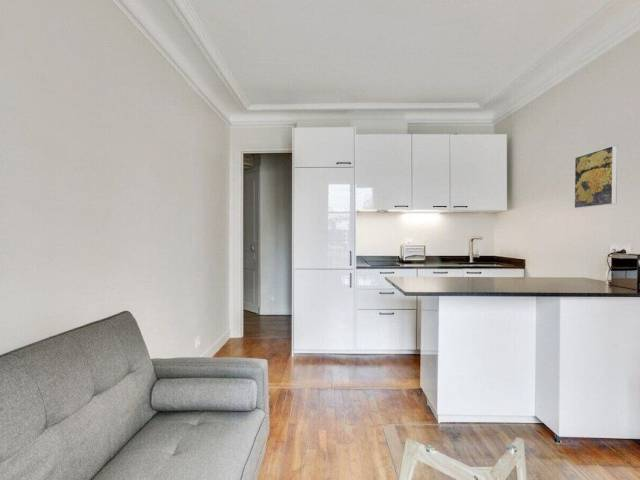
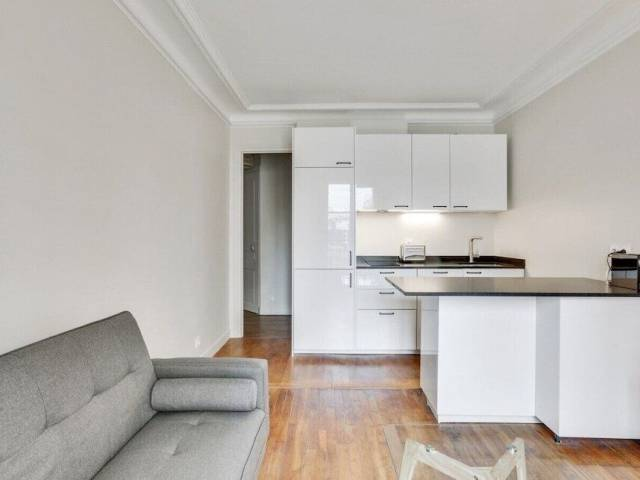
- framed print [573,145,618,209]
